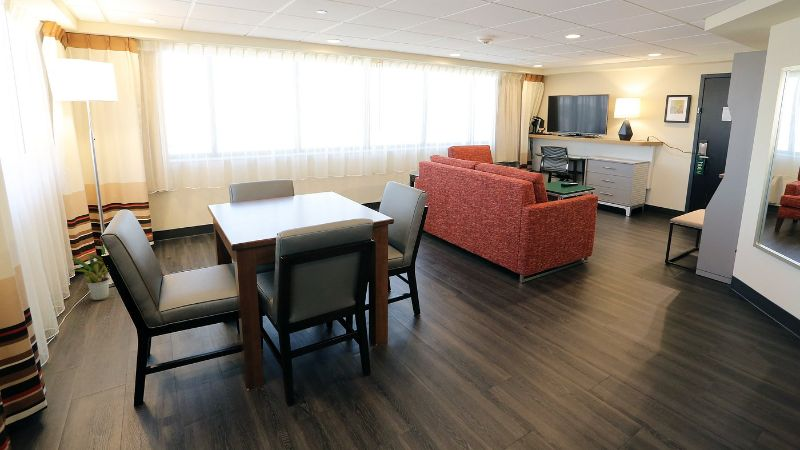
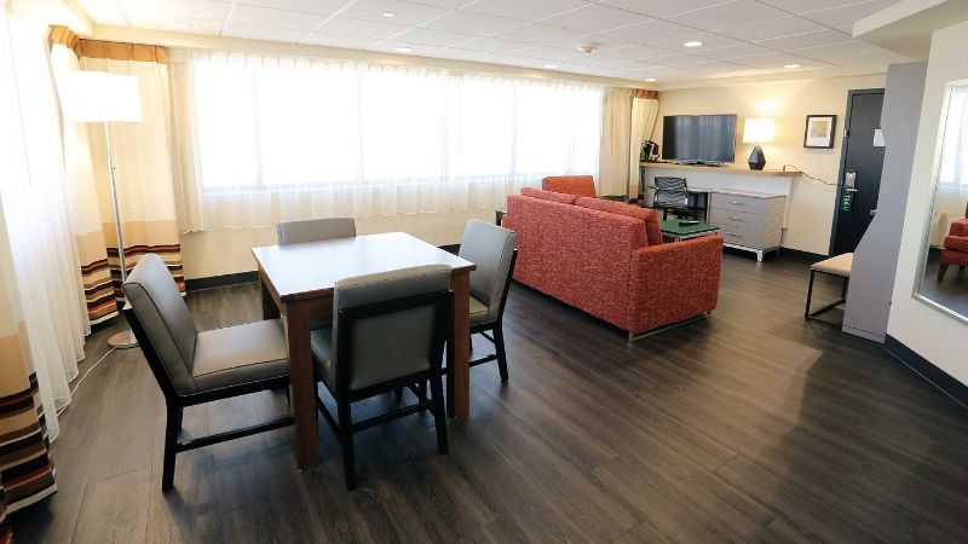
- potted plant [69,244,110,301]
